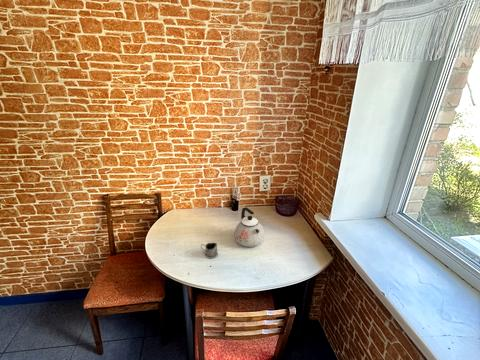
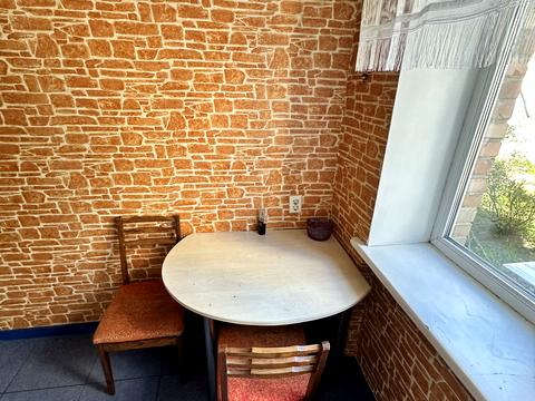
- tea glass holder [200,242,219,260]
- kettle [234,206,265,248]
